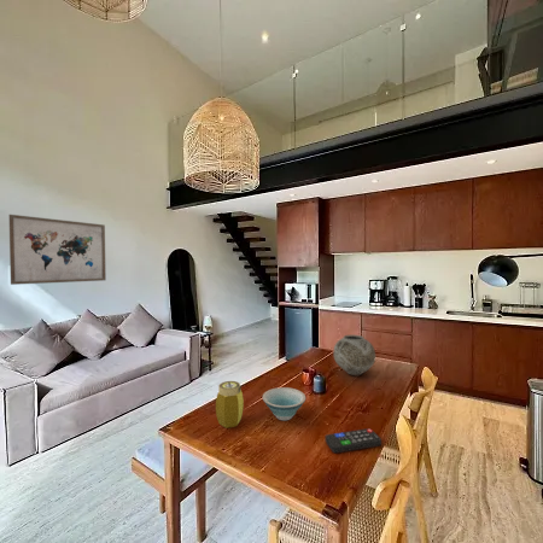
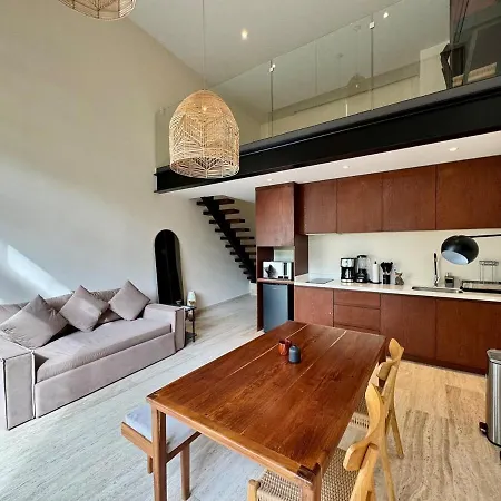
- vase [332,334,376,376]
- bowl [262,386,306,421]
- jar [215,380,245,430]
- wall art [8,214,107,286]
- remote control [325,427,383,454]
